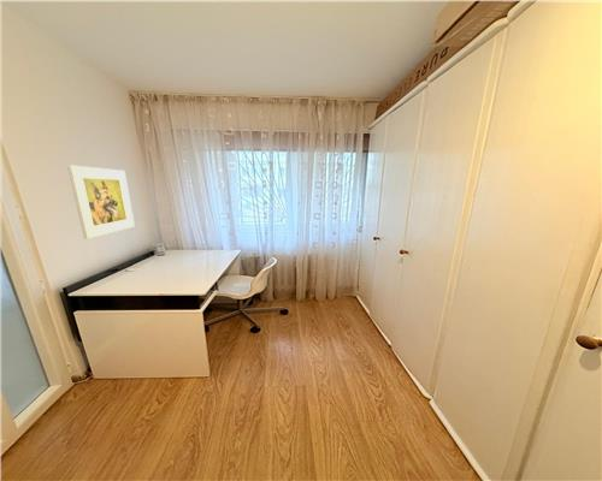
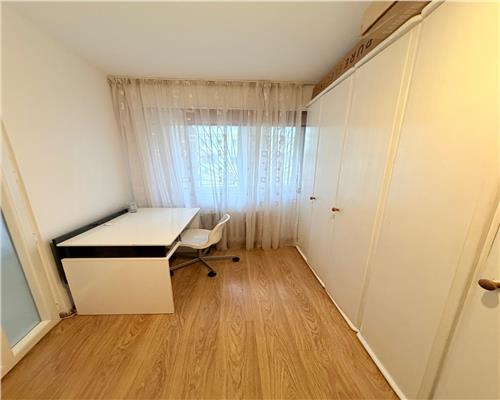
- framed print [66,164,136,239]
